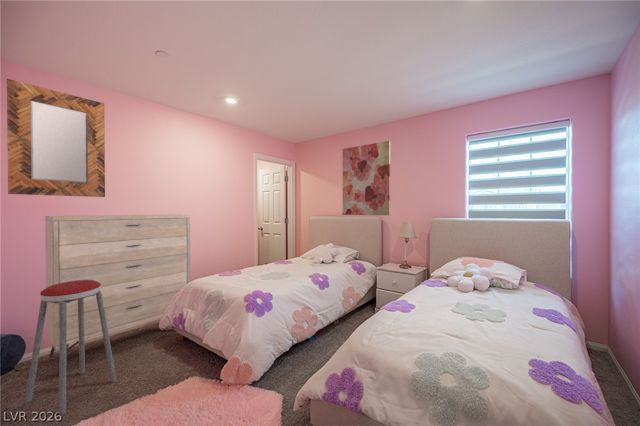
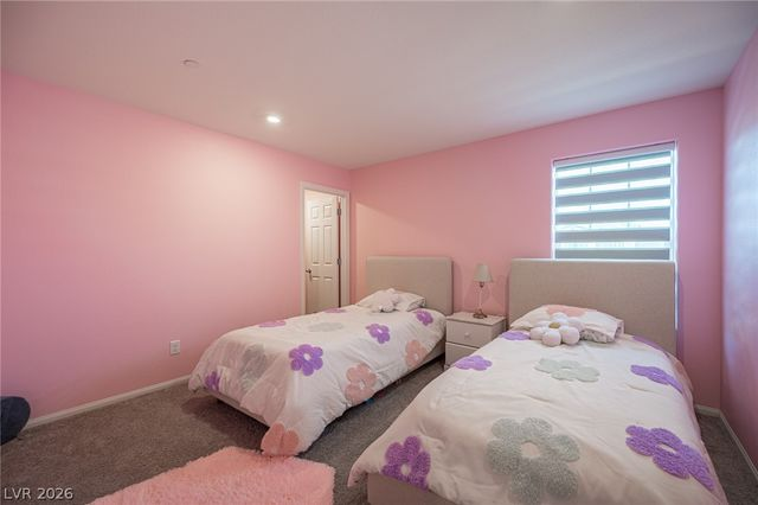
- wall art [342,140,391,216]
- music stool [24,280,118,415]
- home mirror [6,78,106,198]
- dresser [44,214,191,377]
